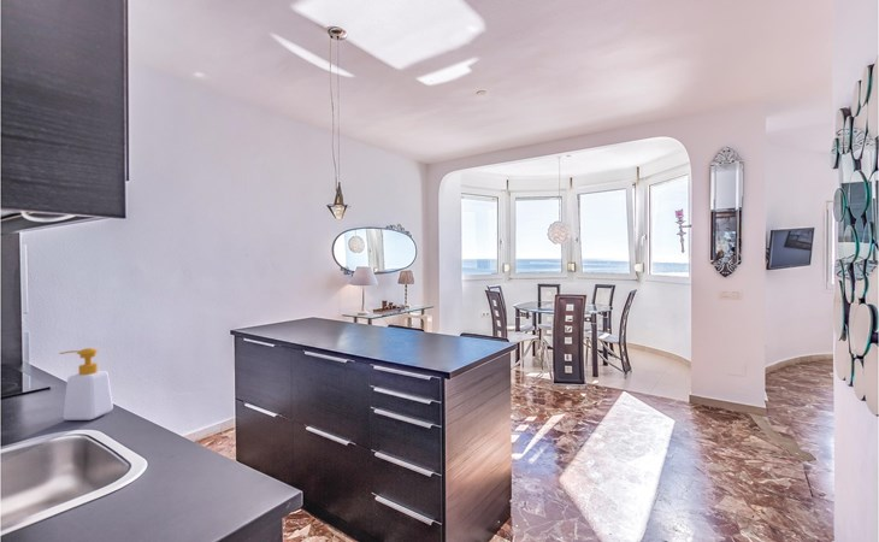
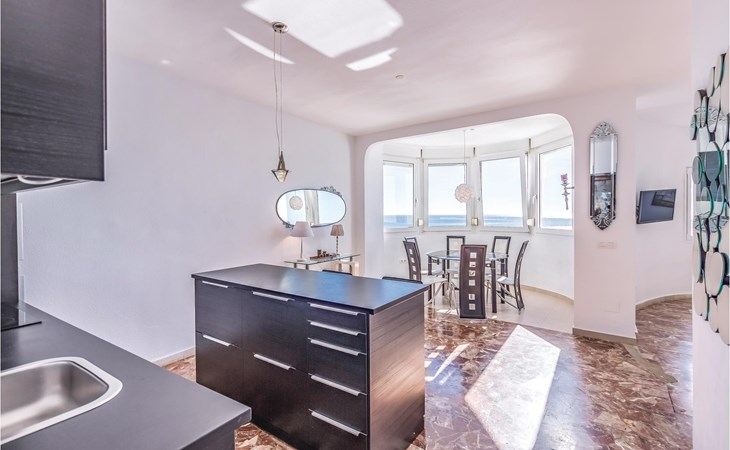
- soap bottle [58,347,114,422]
